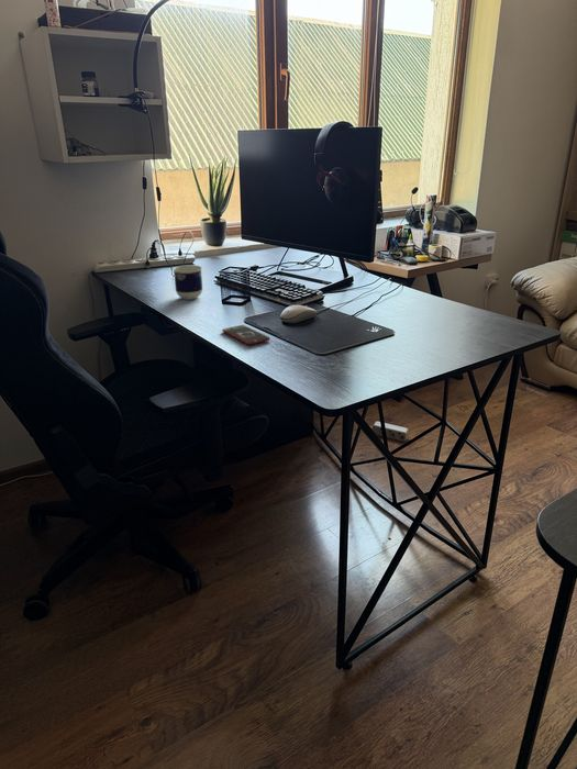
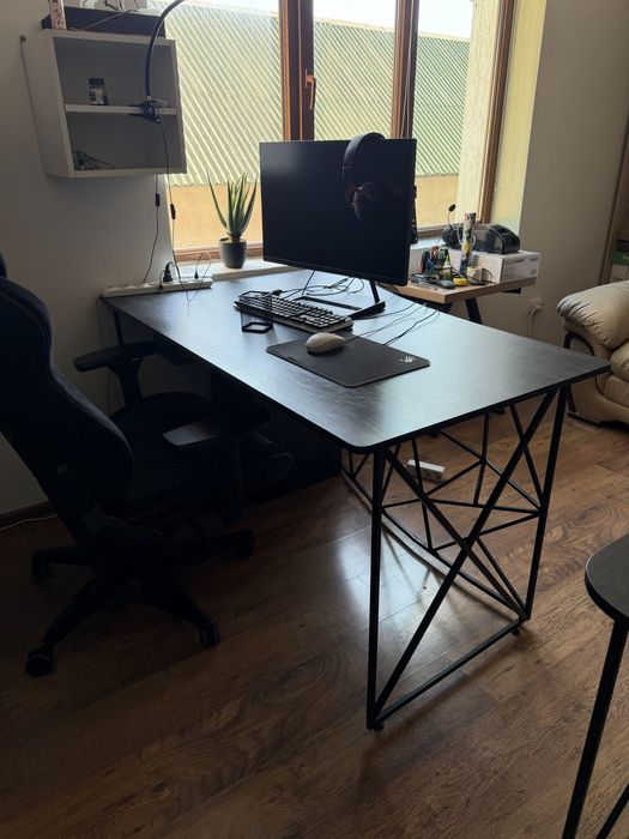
- cup [171,264,203,301]
- smartphone [221,324,271,346]
